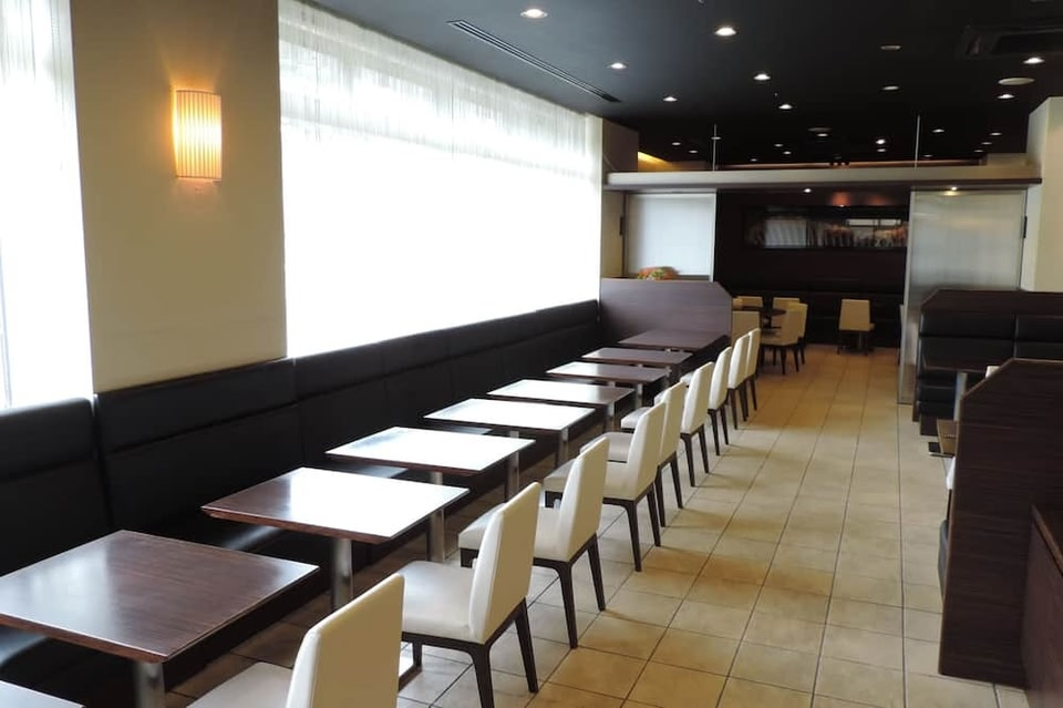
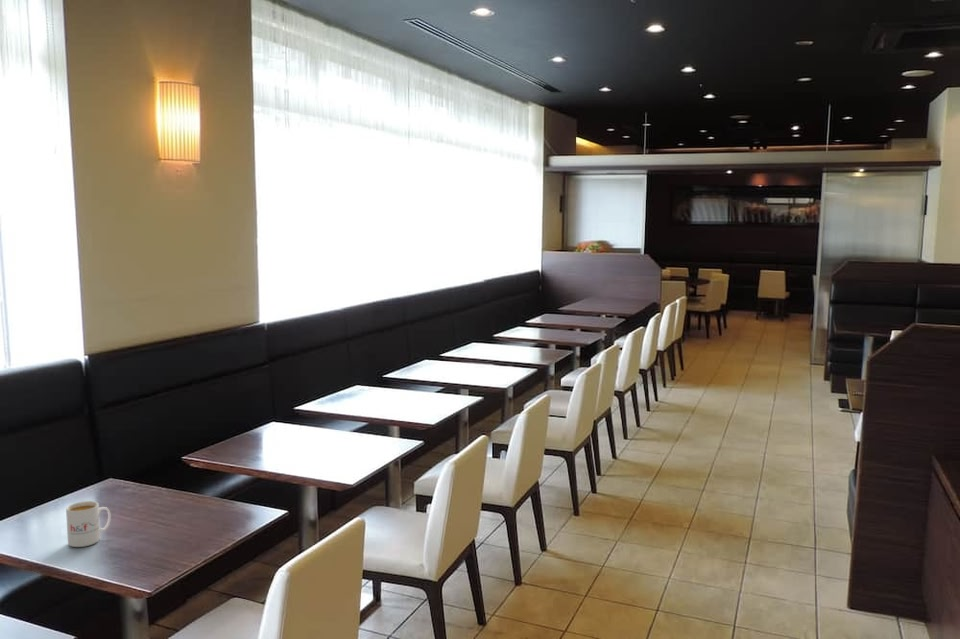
+ mug [65,500,112,548]
